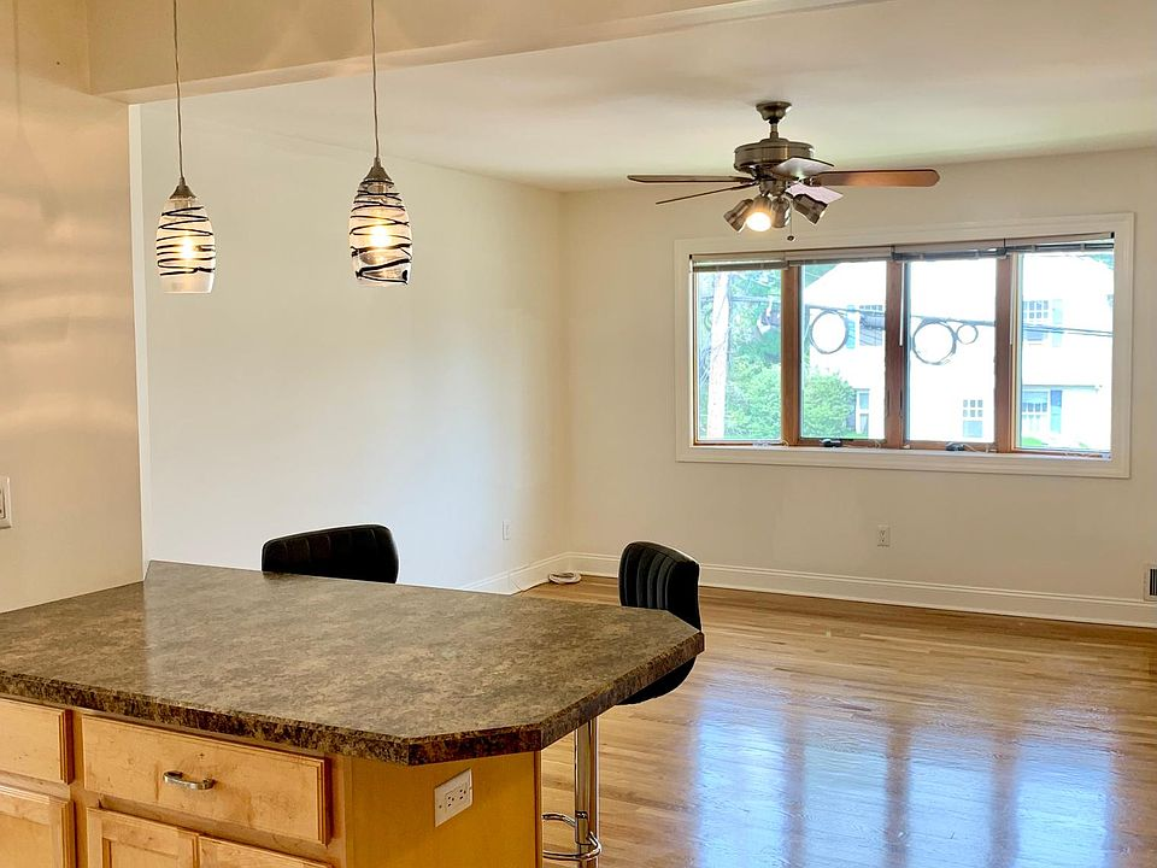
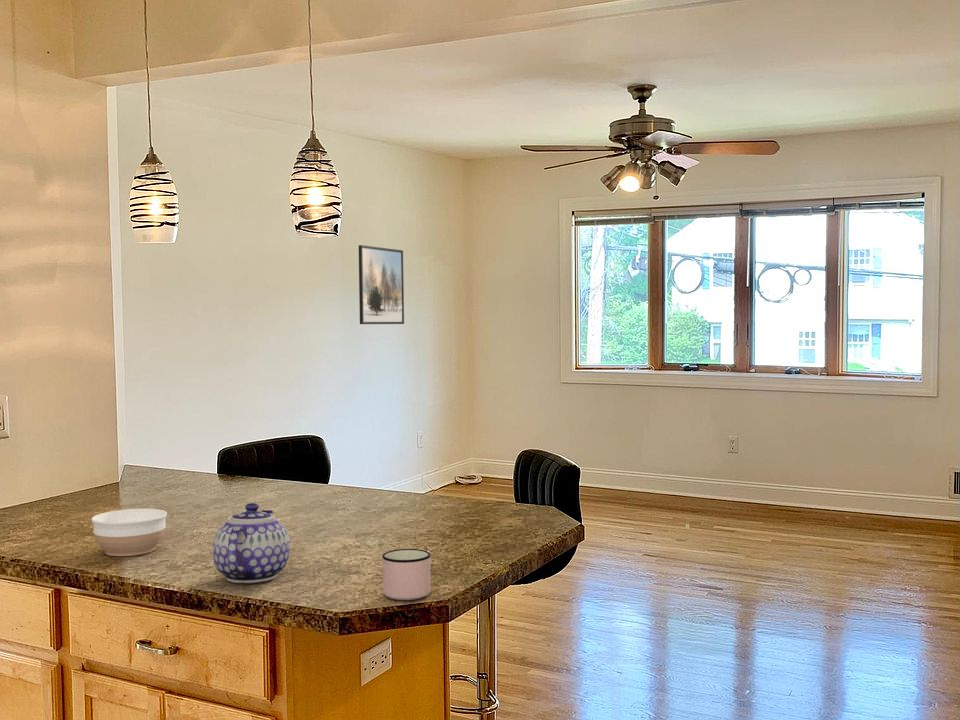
+ mug [381,548,432,601]
+ bowl [90,508,168,557]
+ teapot [212,502,291,584]
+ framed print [358,244,405,325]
